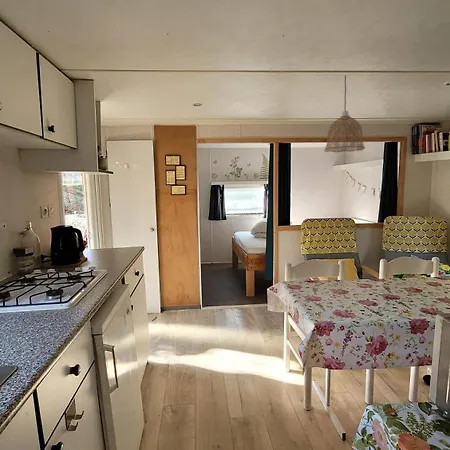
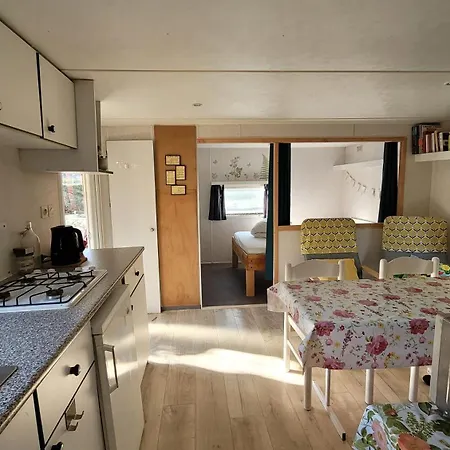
- pendant lamp [324,75,366,153]
